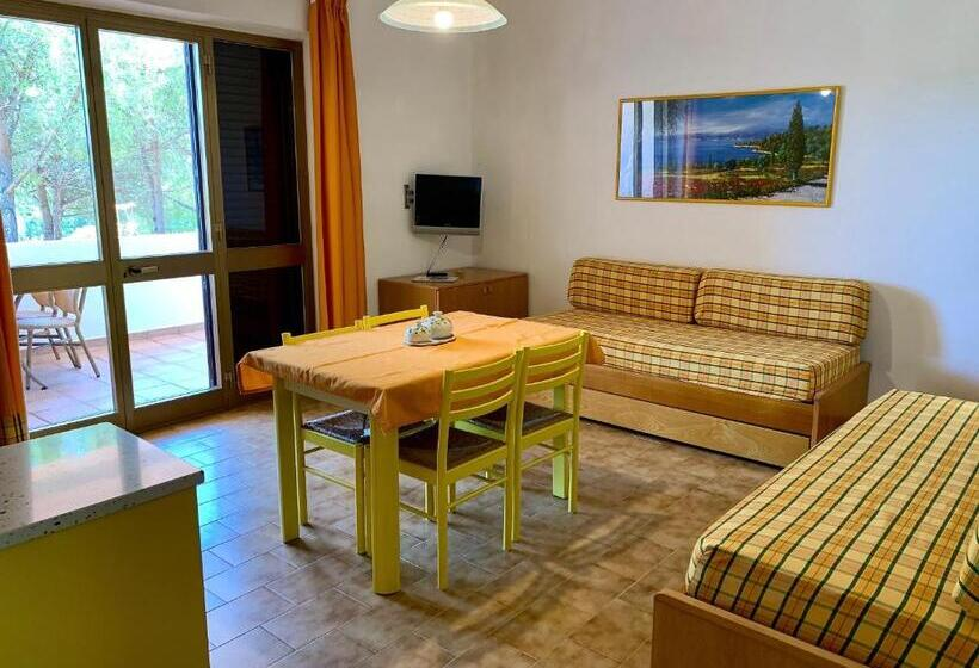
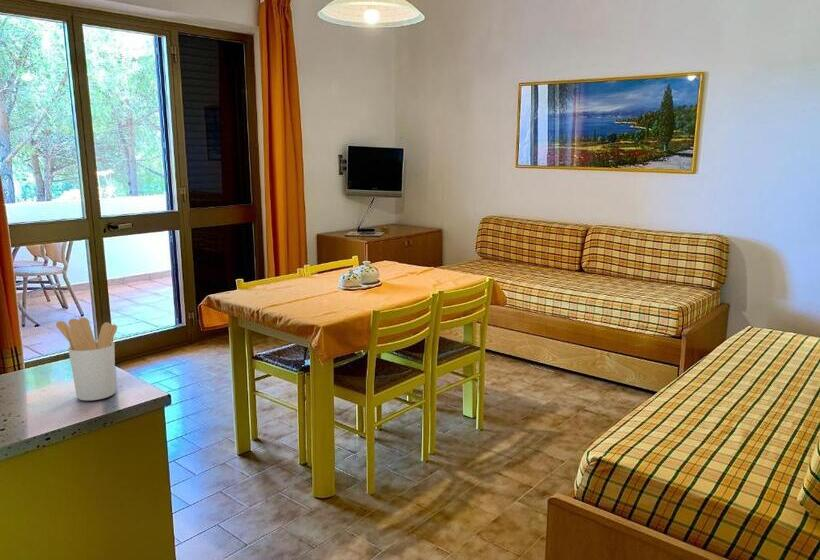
+ utensil holder [55,316,118,402]
